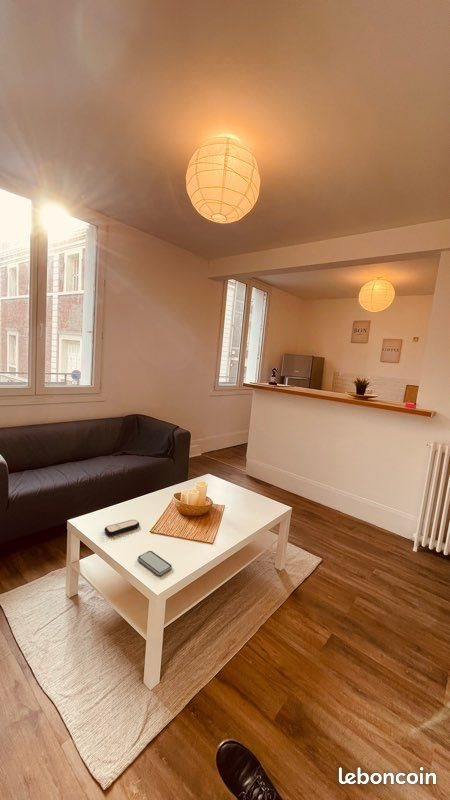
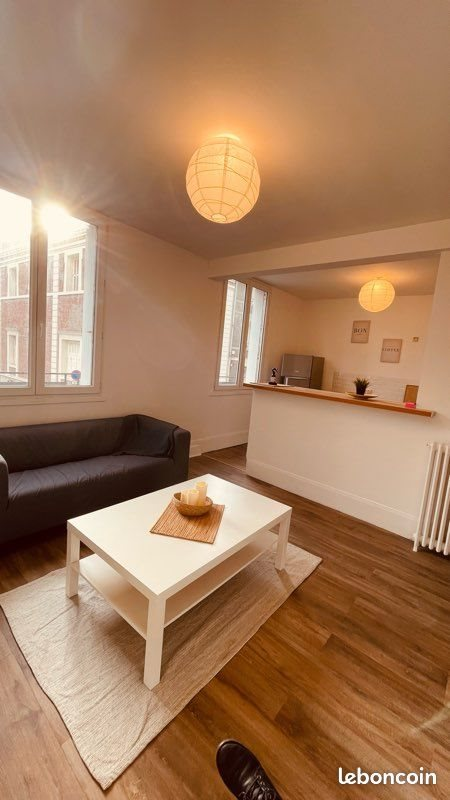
- smartphone [137,550,173,576]
- remote control [104,519,140,537]
